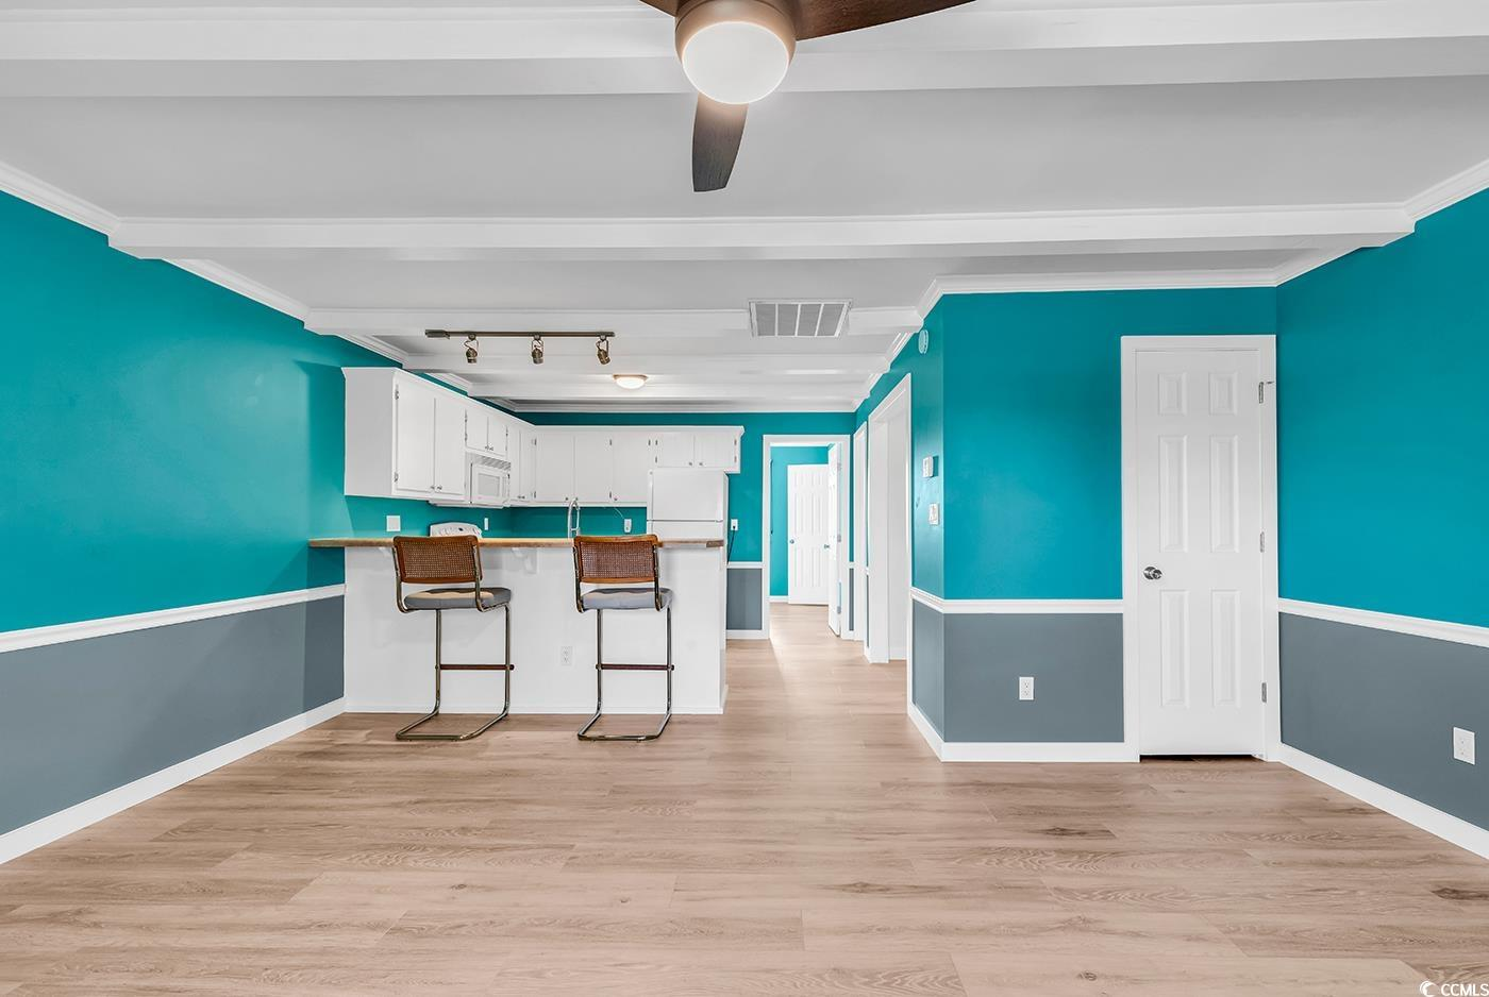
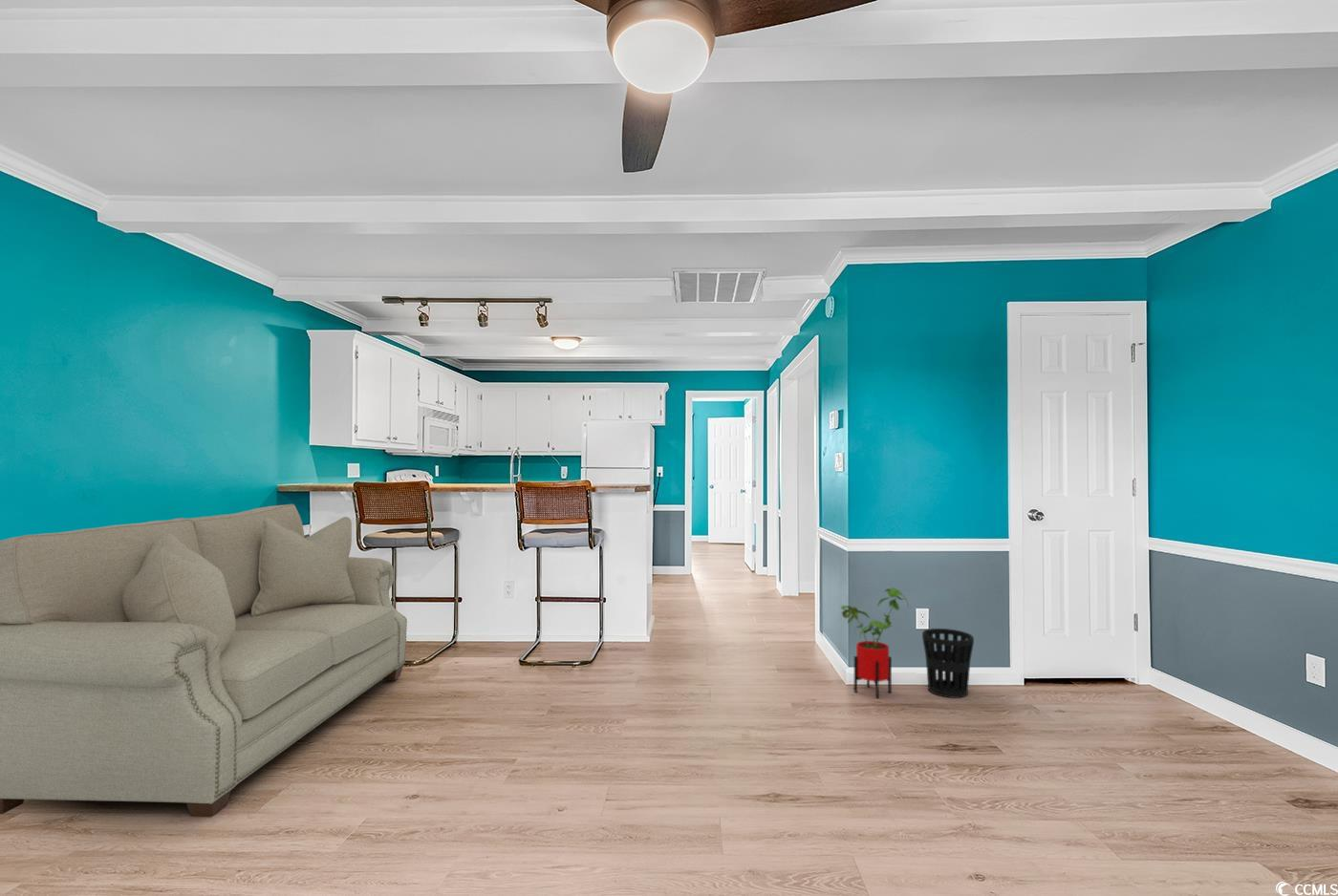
+ wastebasket [921,628,975,699]
+ sofa [0,503,408,818]
+ house plant [840,587,910,699]
